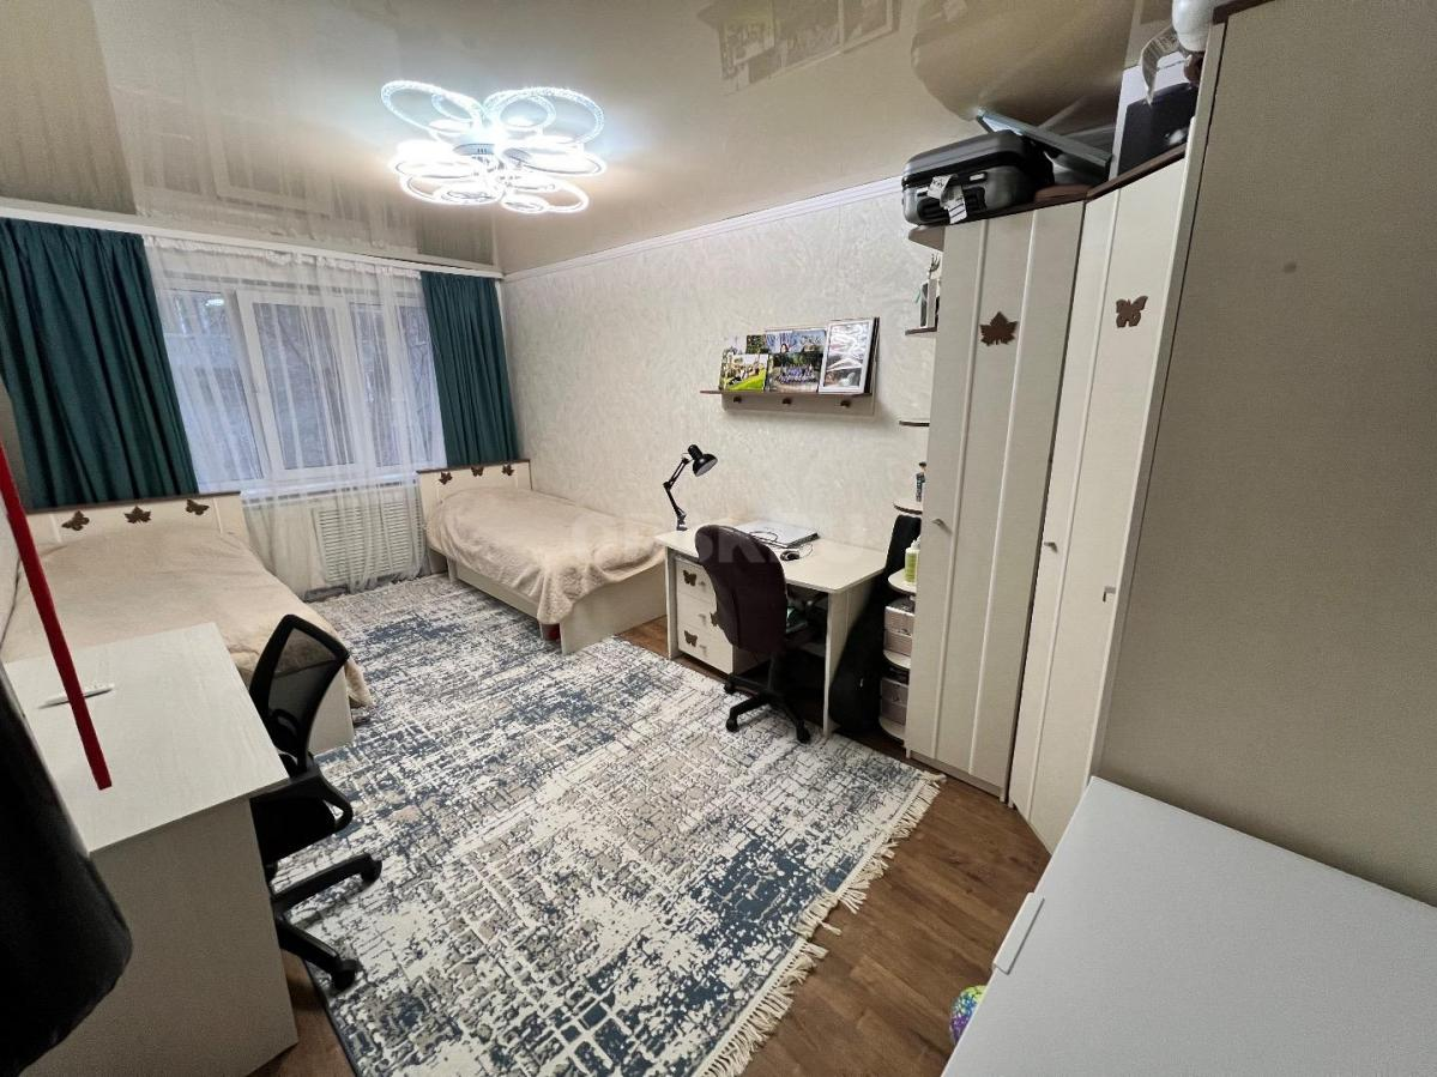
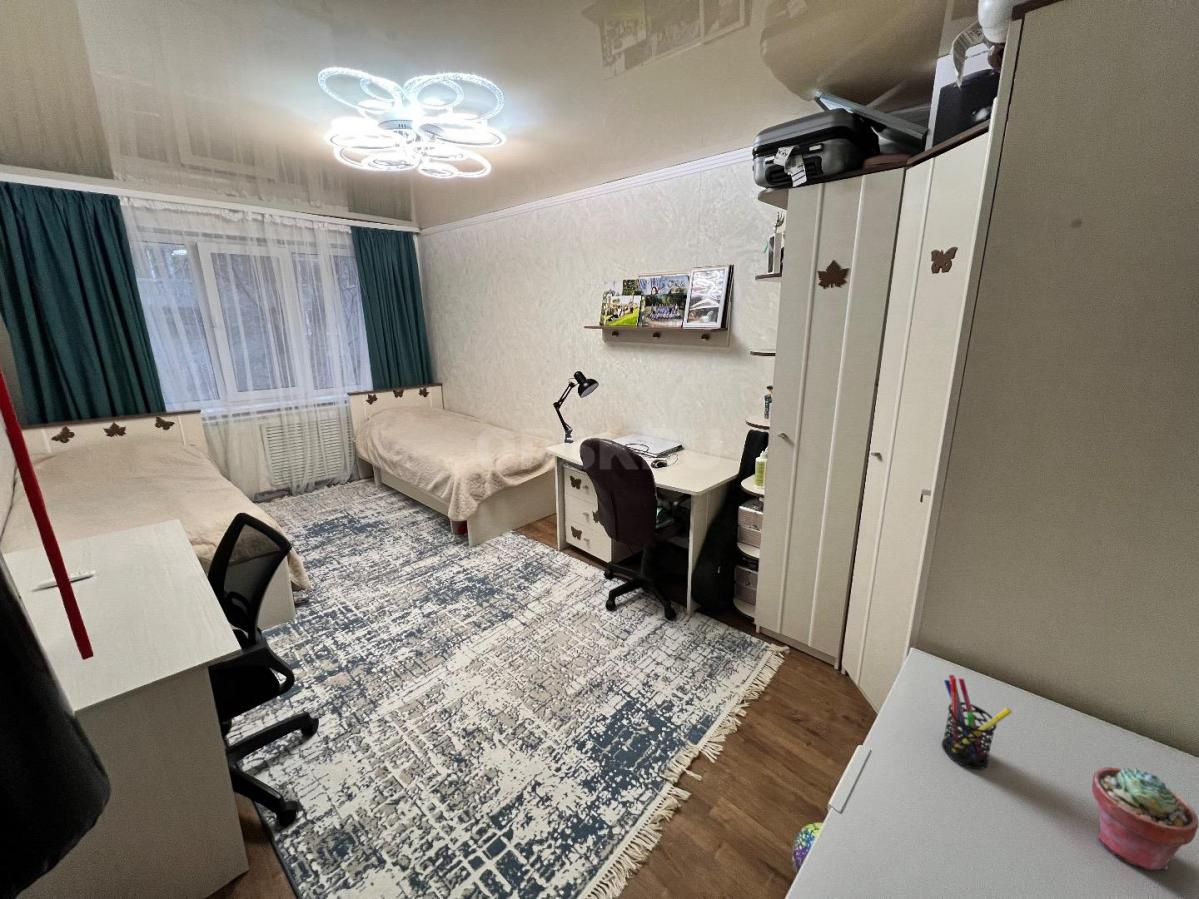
+ potted succulent [1091,766,1199,871]
+ pen holder [941,674,1013,770]
